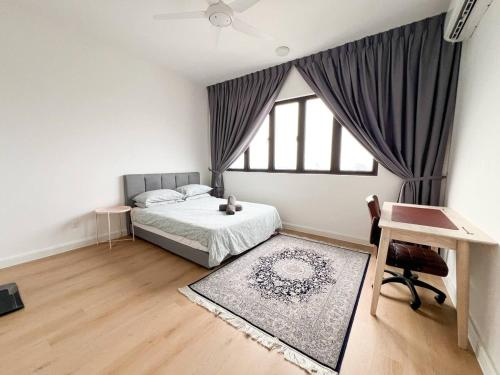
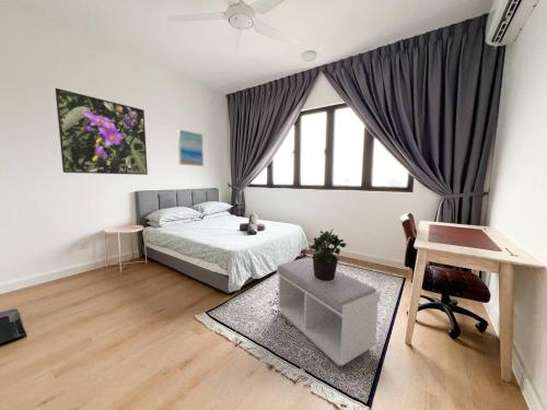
+ bench [276,257,382,367]
+ potted plant [310,229,348,281]
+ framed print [54,87,149,176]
+ wall art [177,129,205,167]
